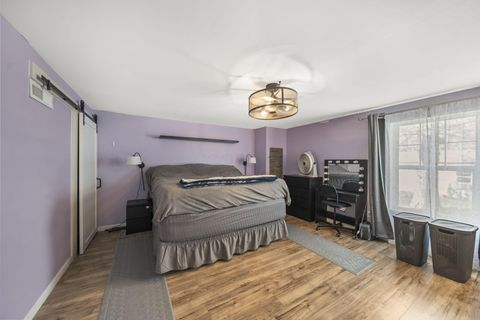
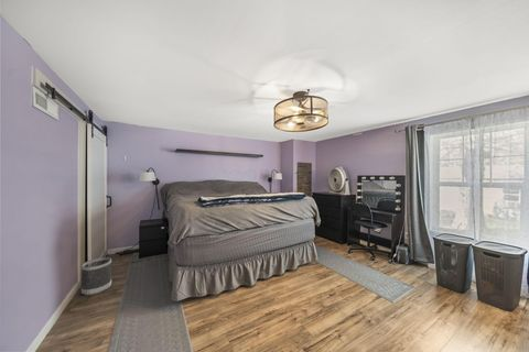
+ wastebasket [80,256,112,296]
